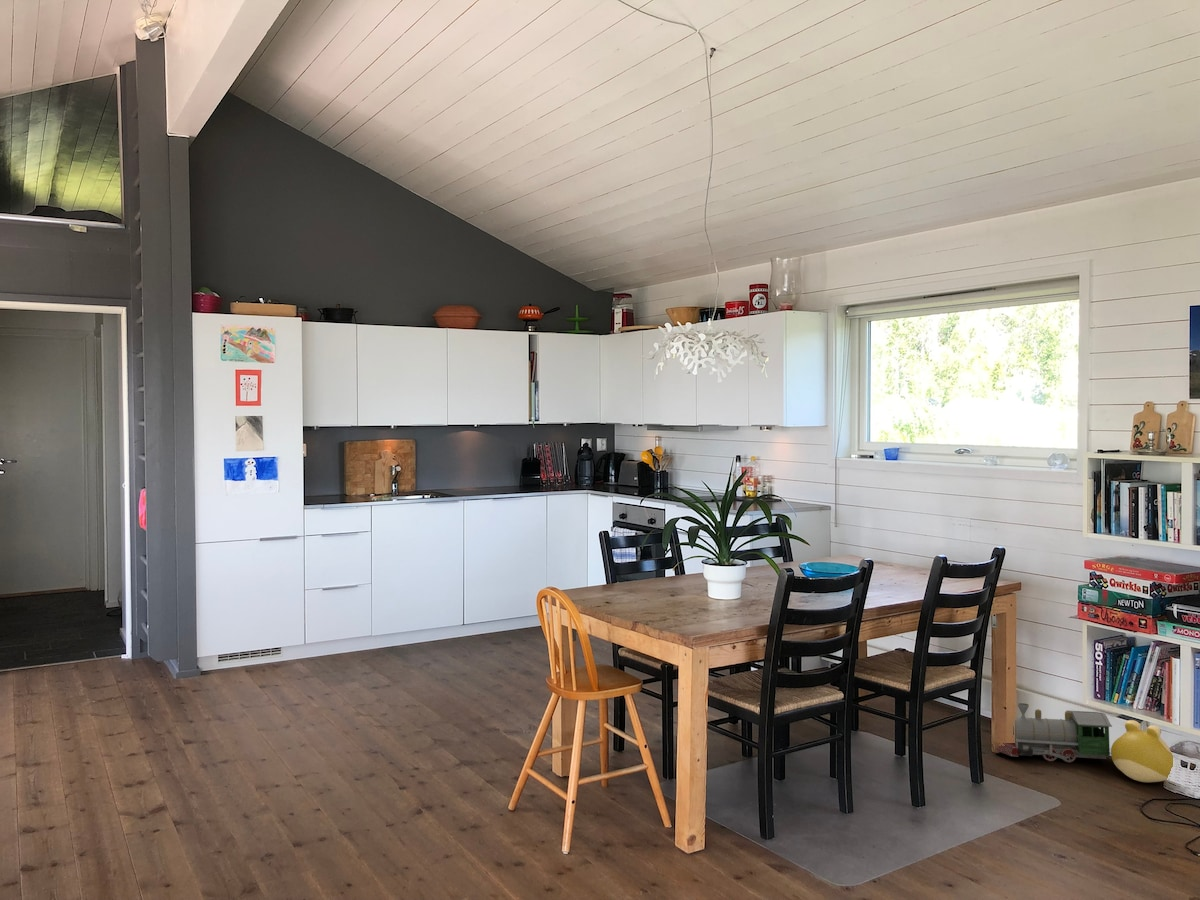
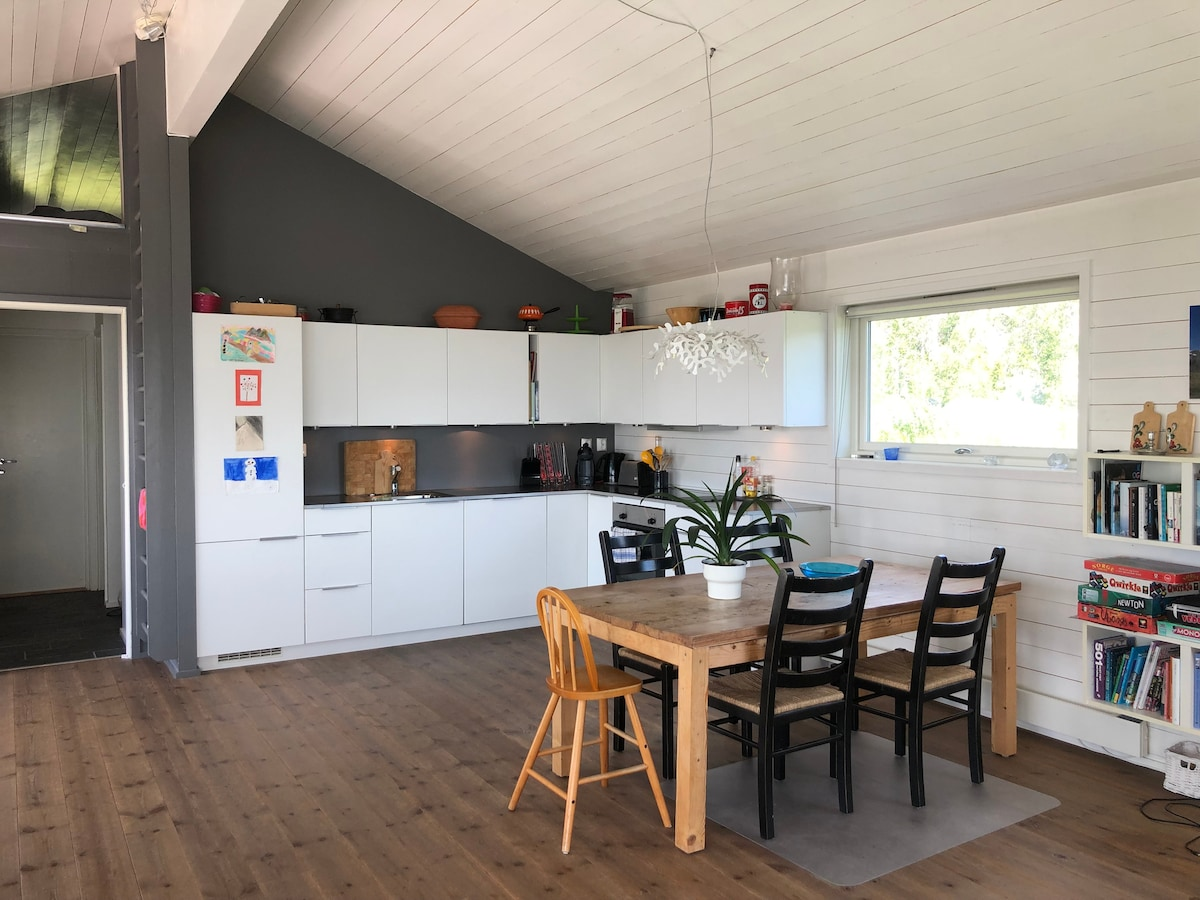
- plush toy [1110,719,1174,783]
- toy train [994,702,1113,763]
